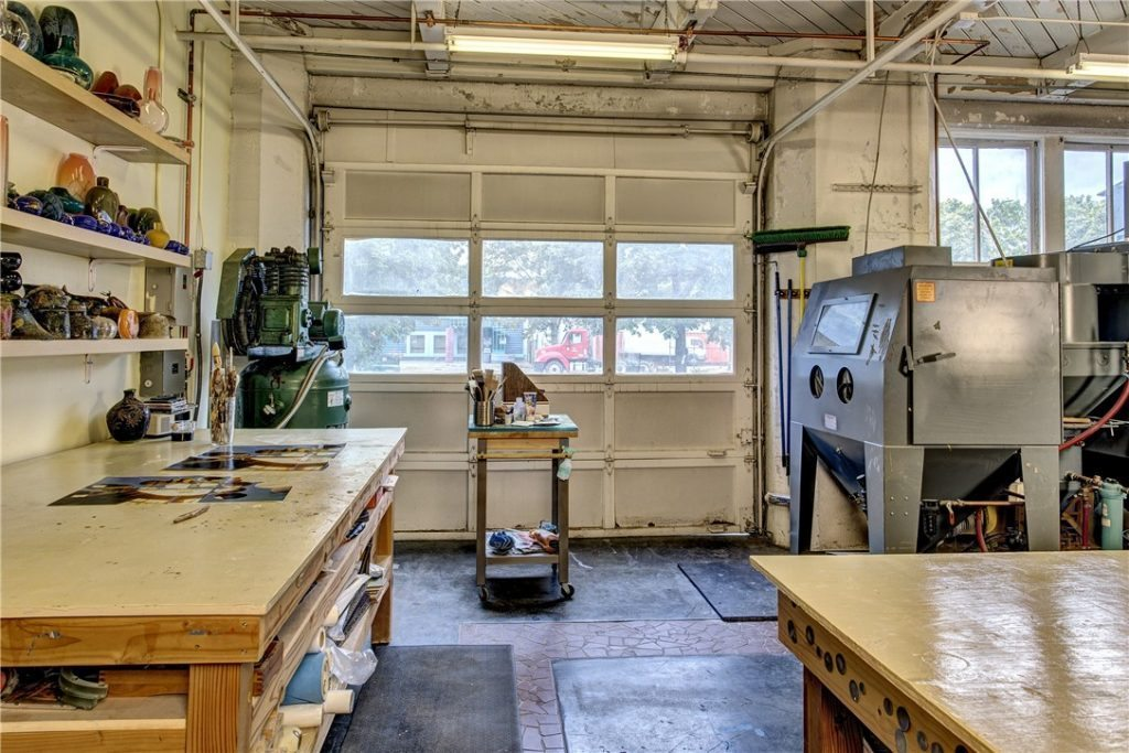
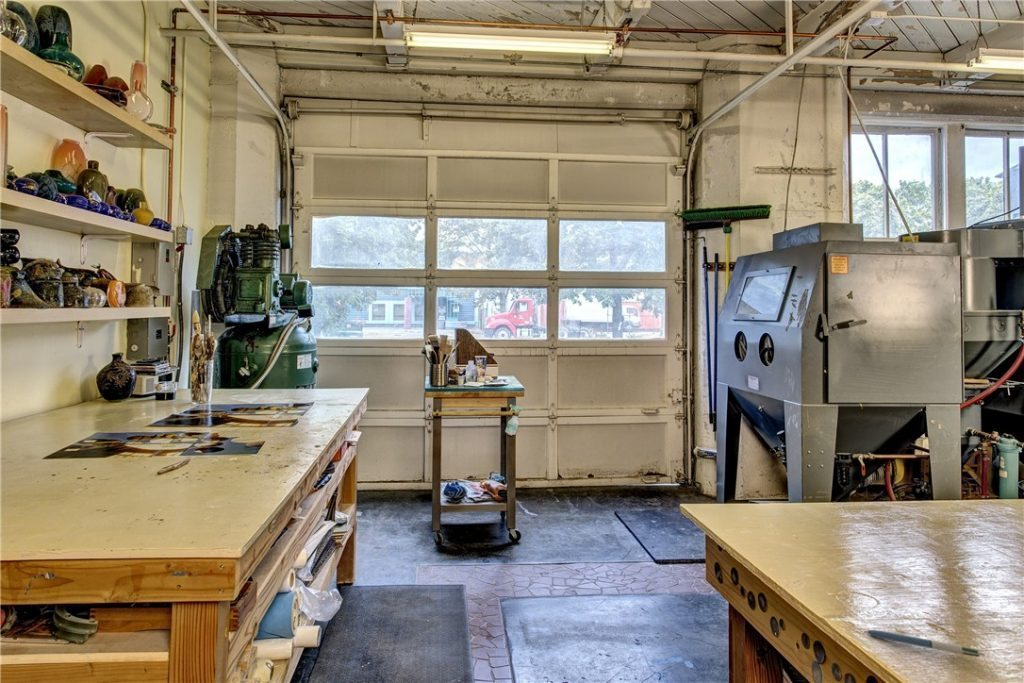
+ pen [863,629,986,658]
